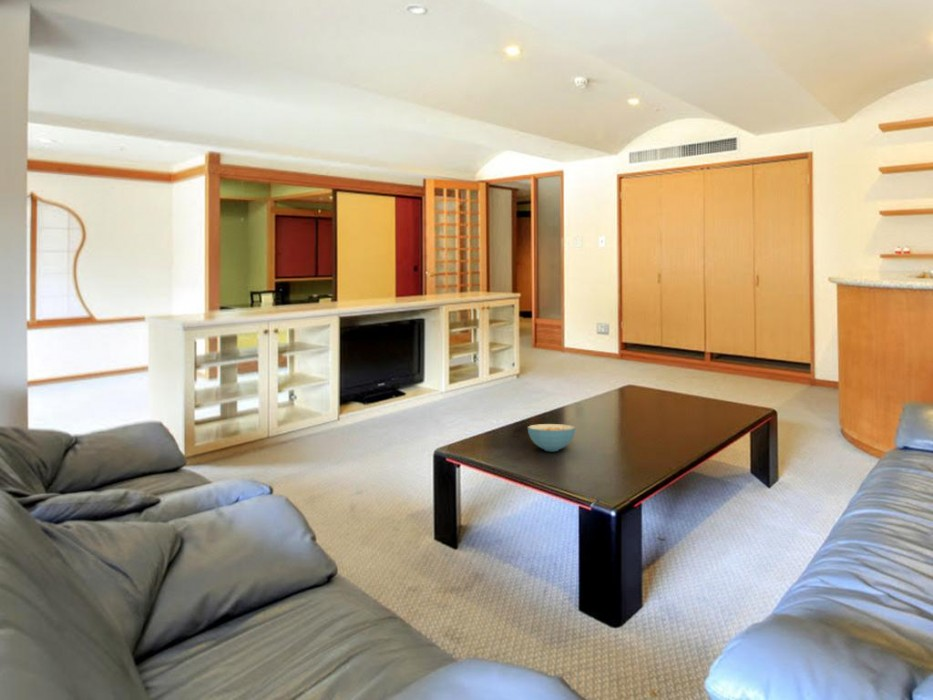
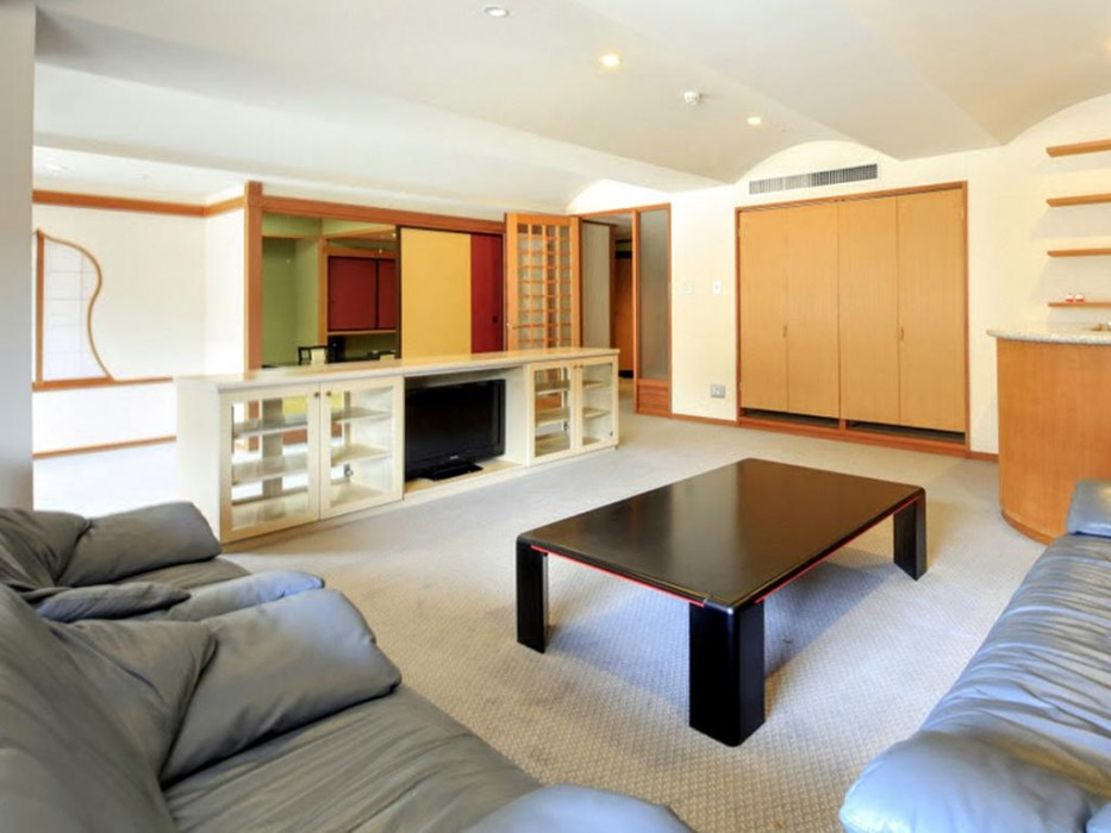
- cereal bowl [527,423,576,452]
